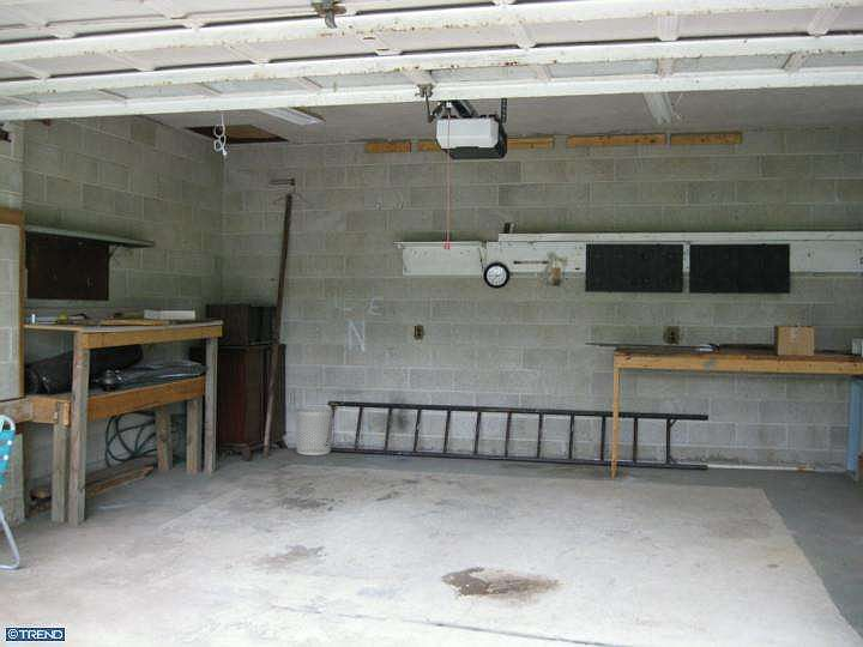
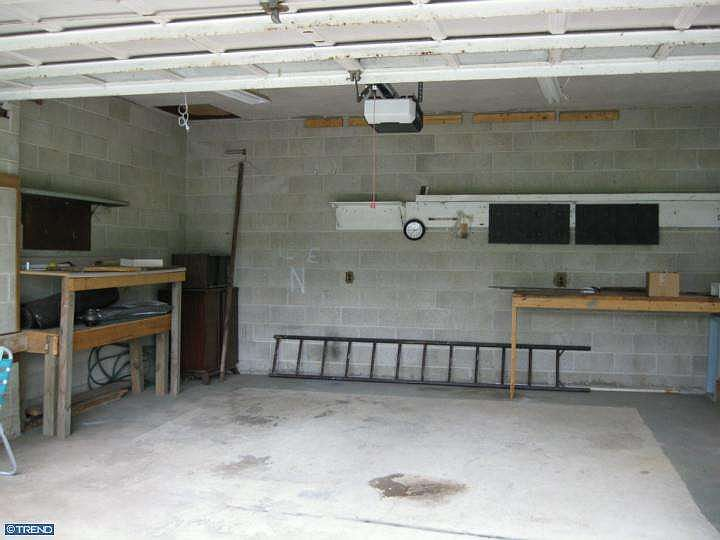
- waste bin [295,406,334,456]
